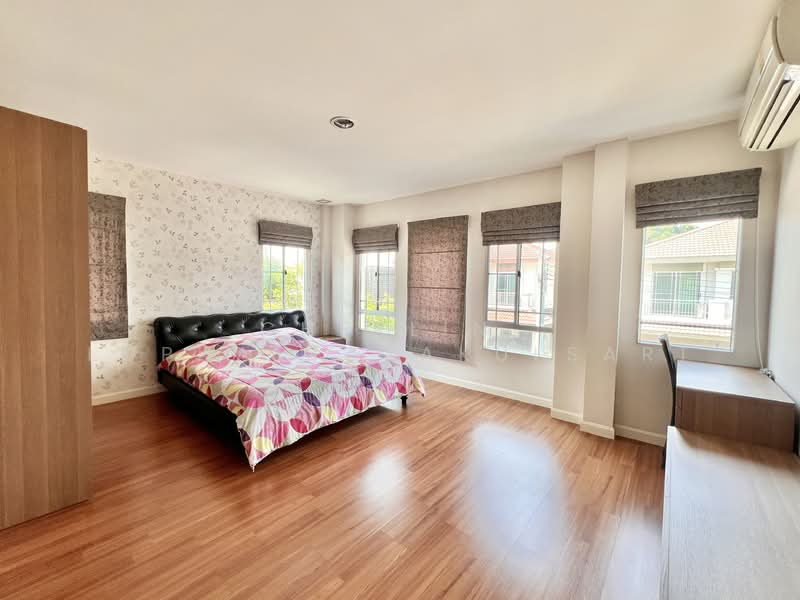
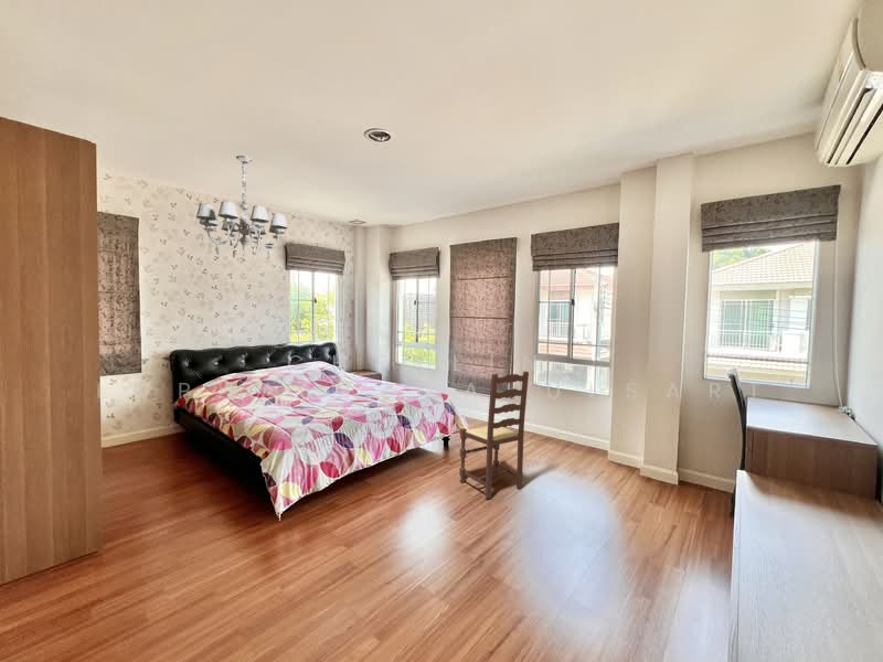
+ dining chair [458,371,530,500]
+ chandelier [195,154,289,263]
